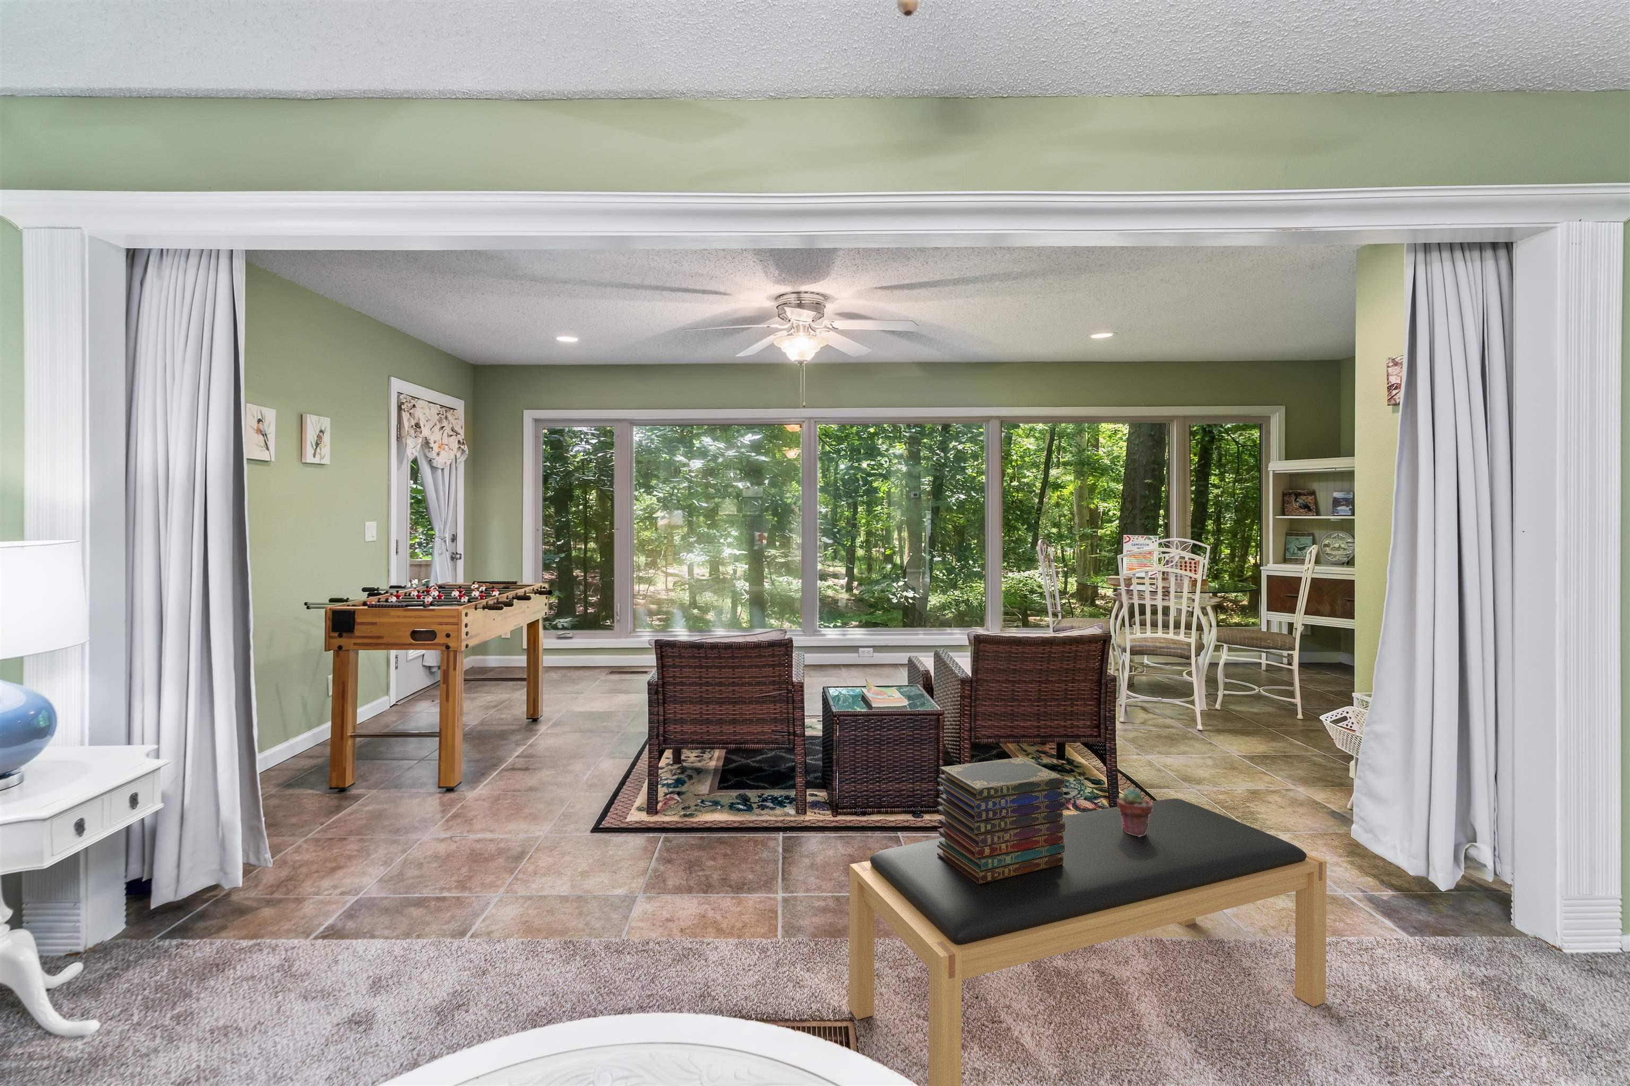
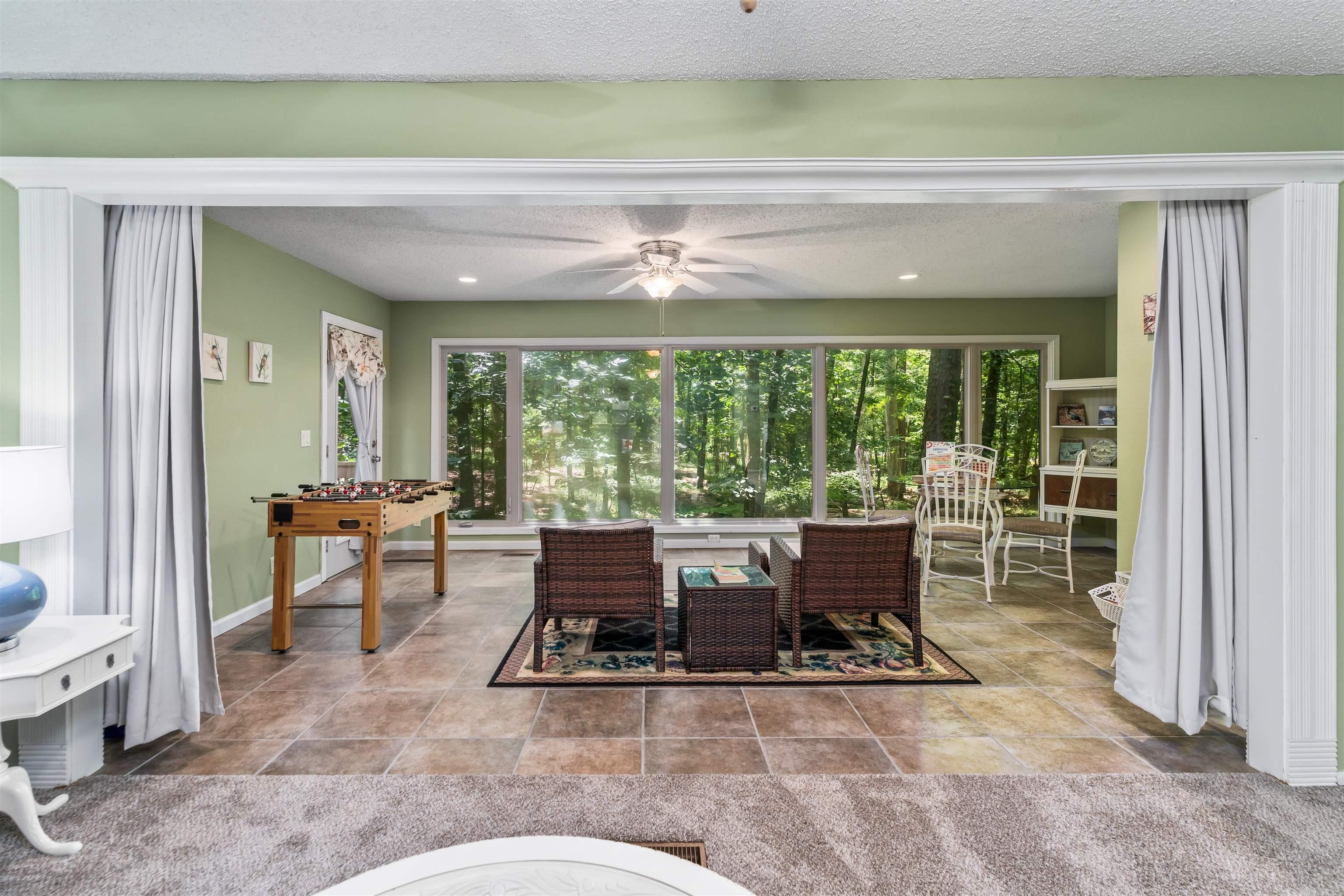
- potted succulent [1117,788,1152,836]
- book stack [936,756,1066,885]
- bench [849,798,1327,1086]
